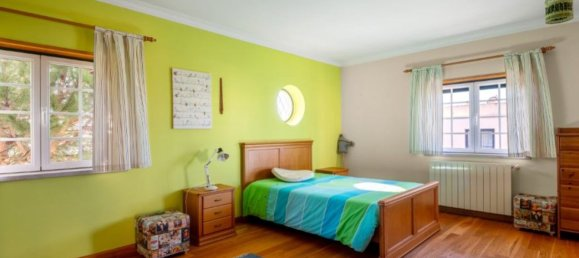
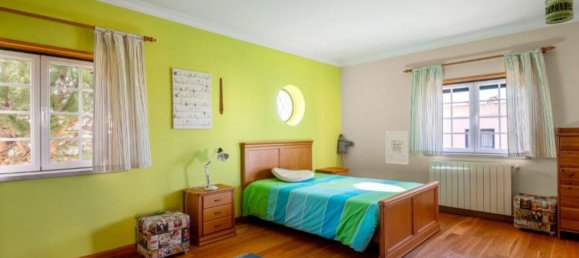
+ wall art [384,130,409,166]
